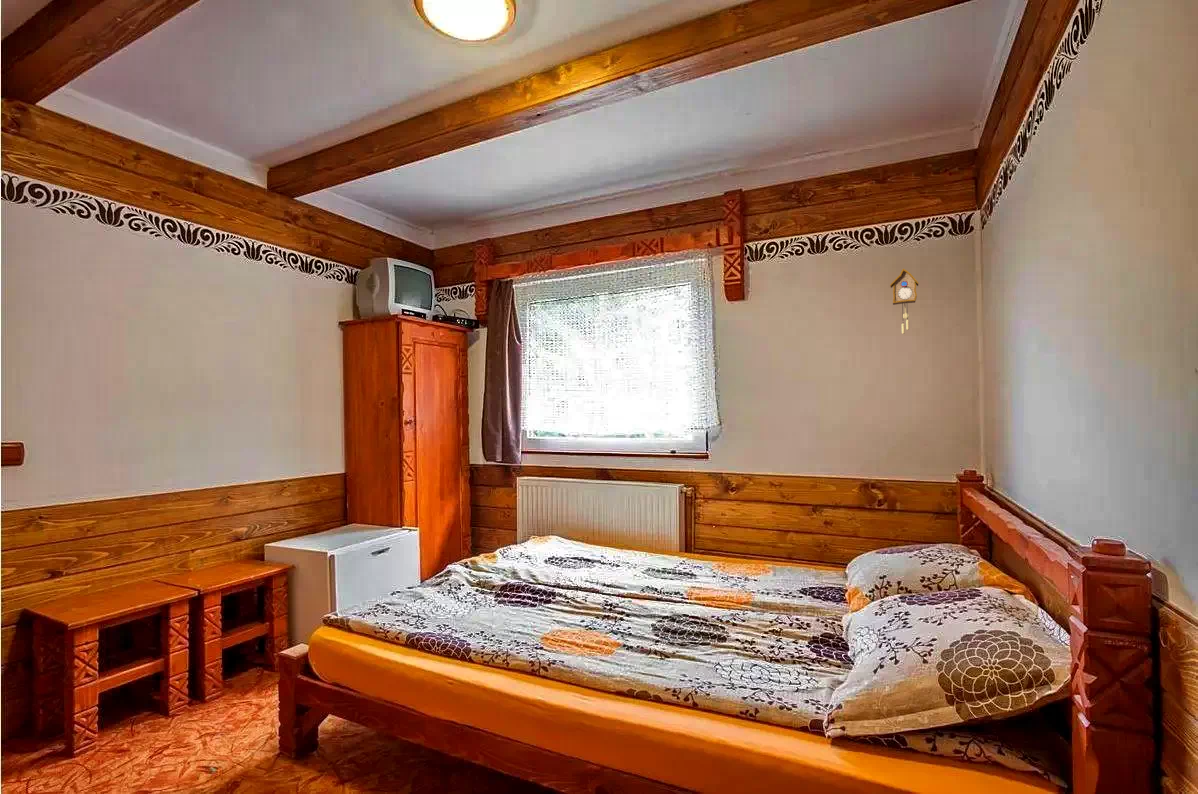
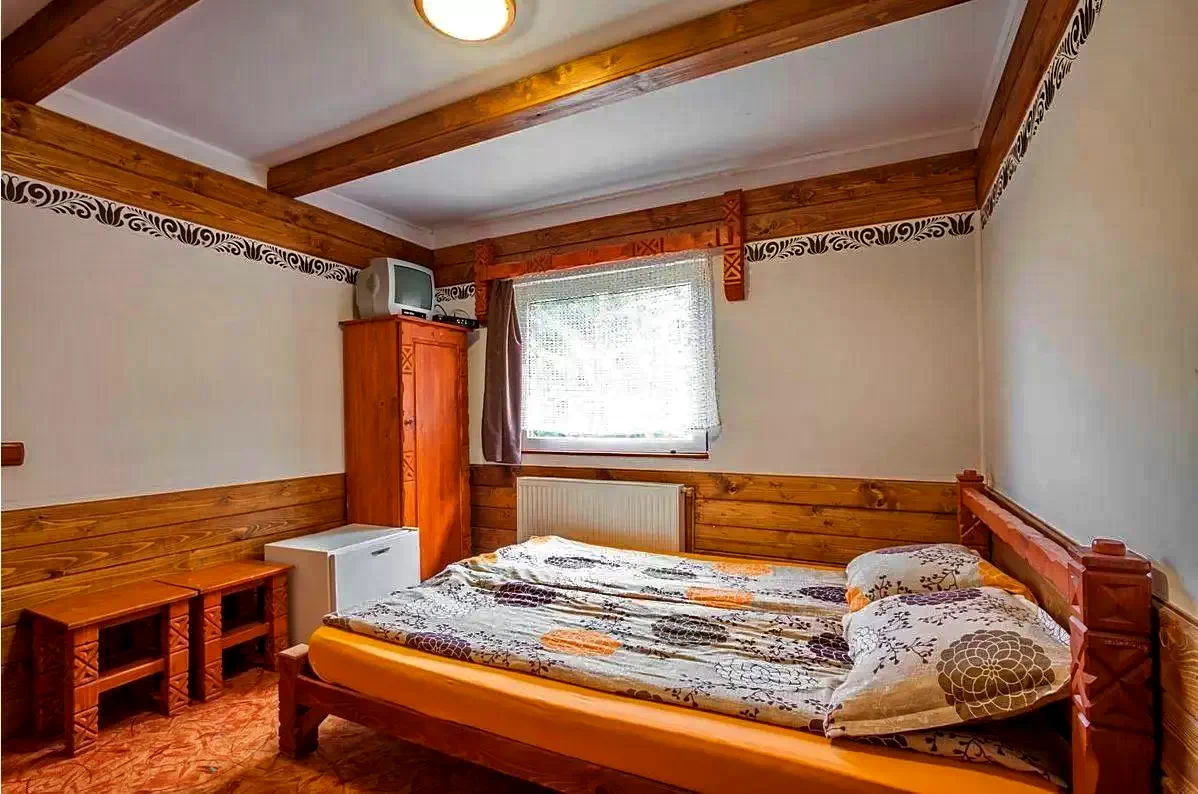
- cuckoo clock [889,268,919,335]
